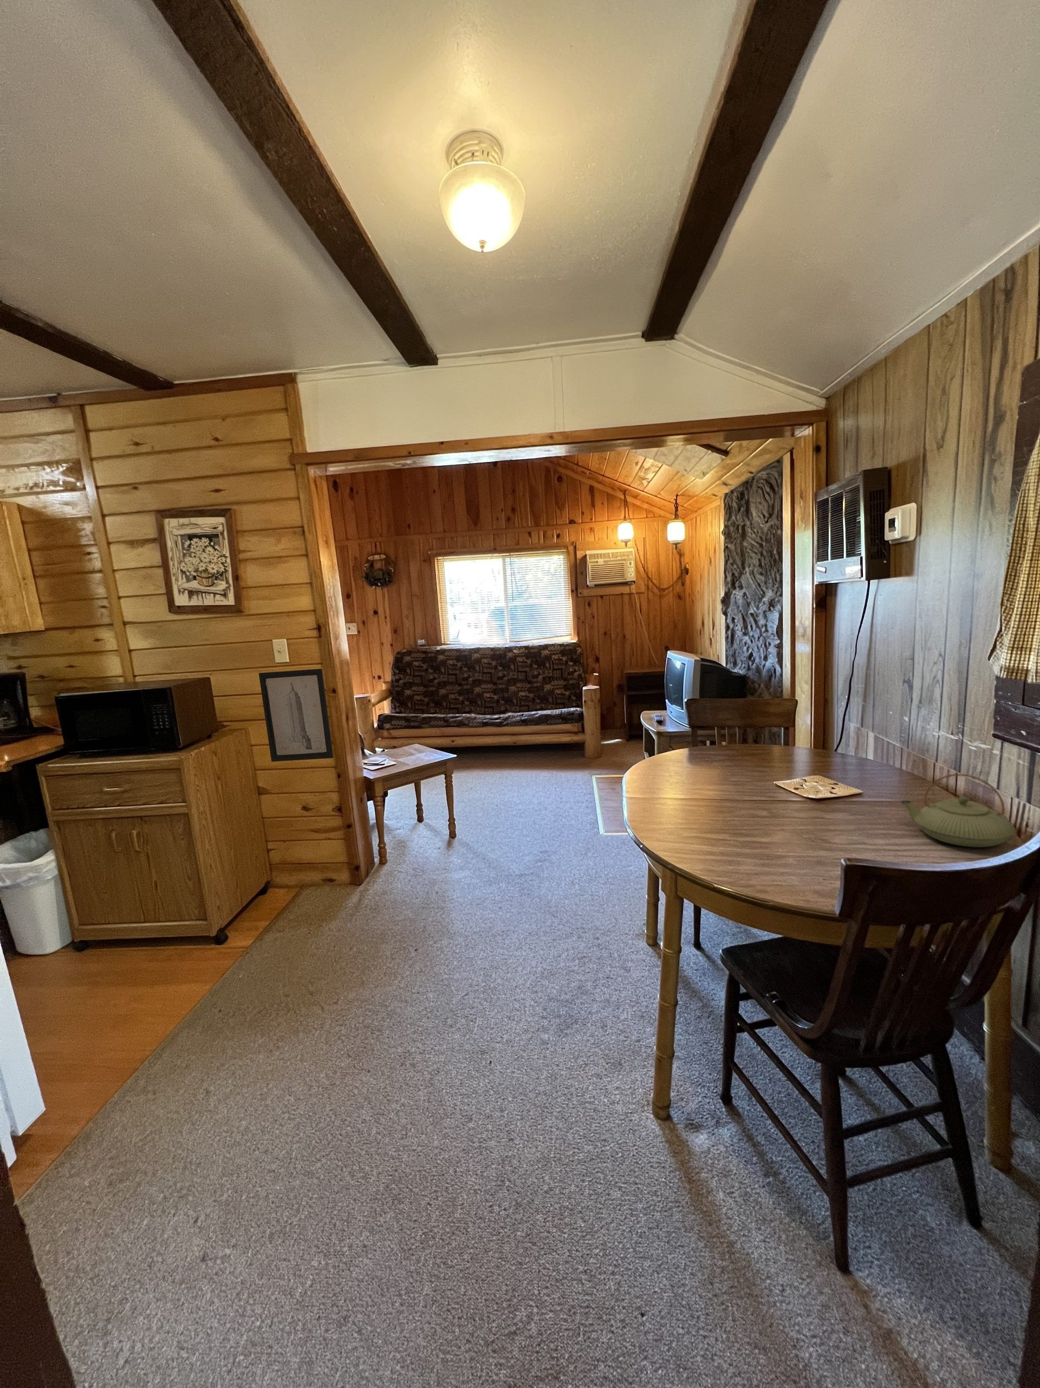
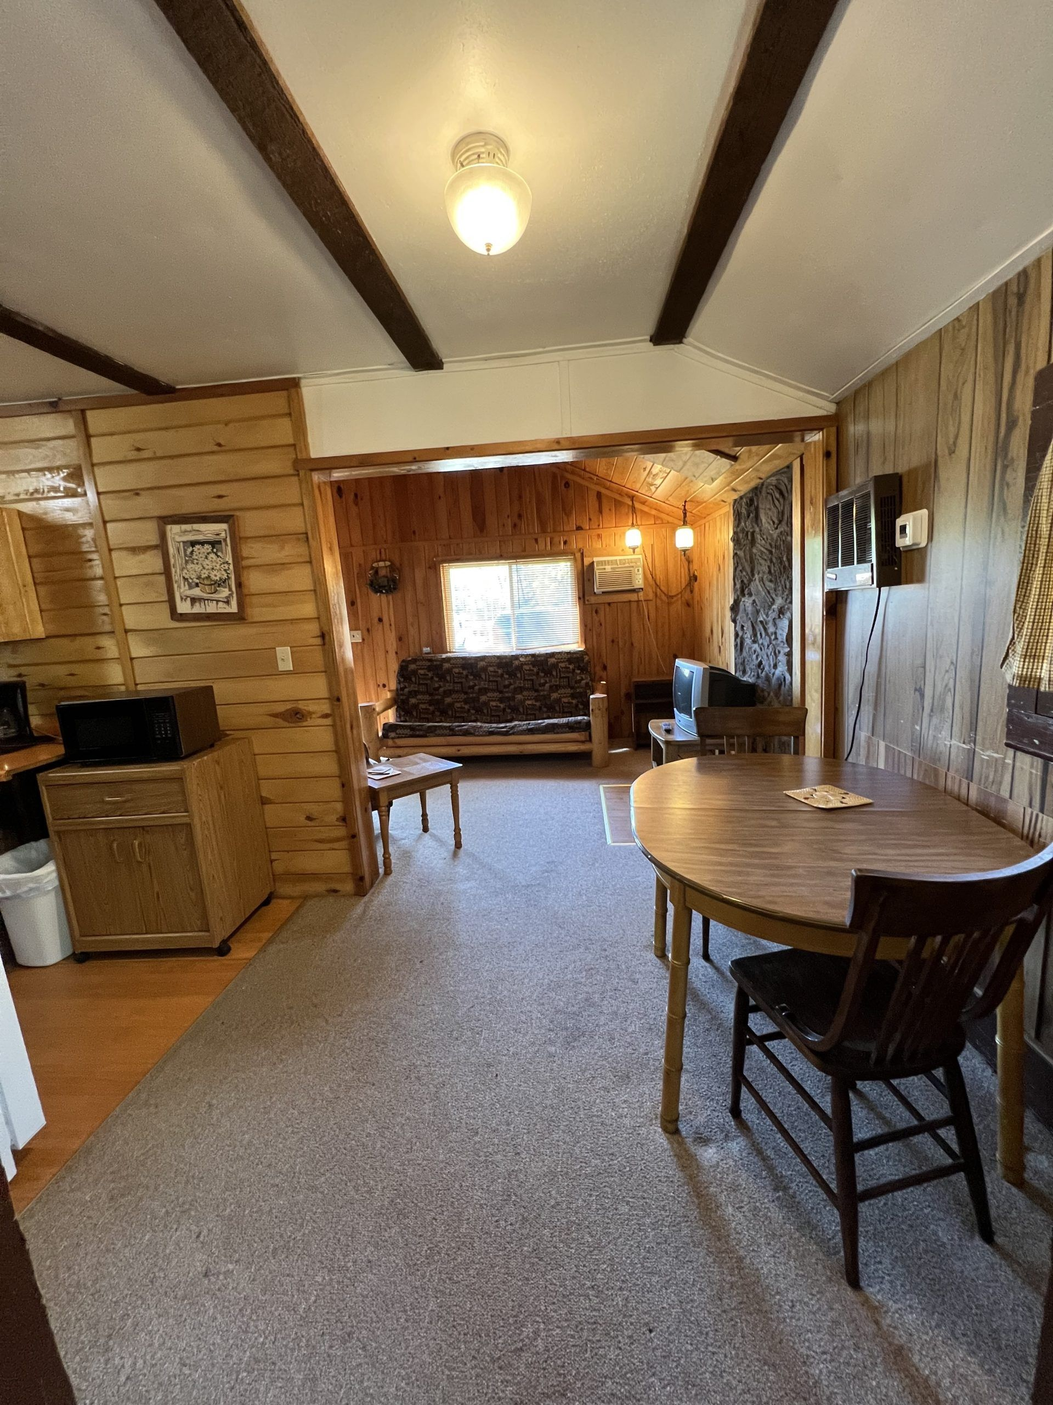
- wall art [259,668,334,763]
- teapot [900,773,1016,848]
